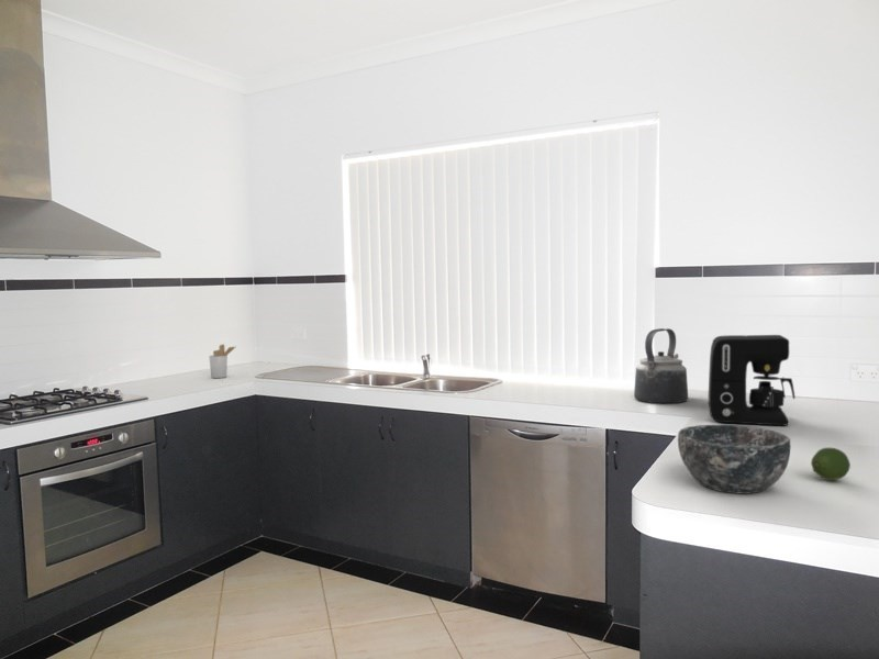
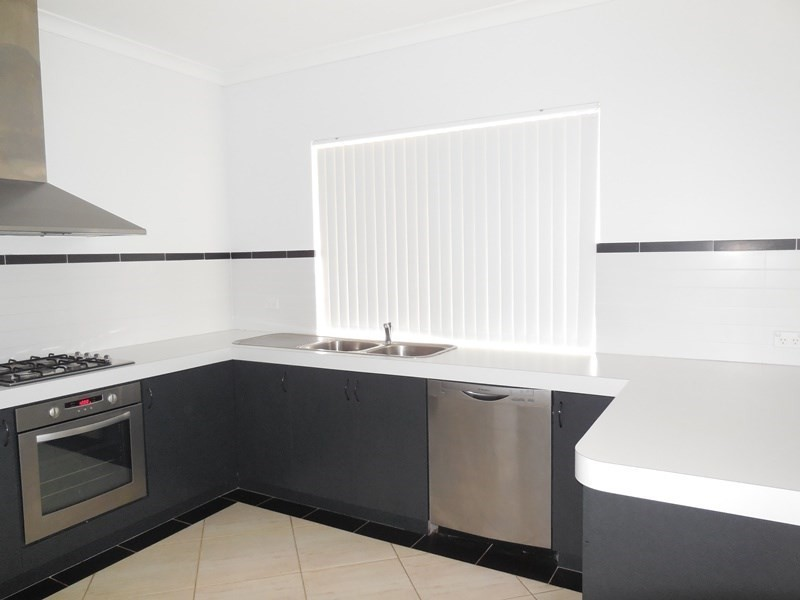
- fruit [810,447,852,481]
- kettle [633,327,689,404]
- utensil holder [208,343,237,379]
- bowl [677,424,792,495]
- coffee maker [708,334,797,426]
